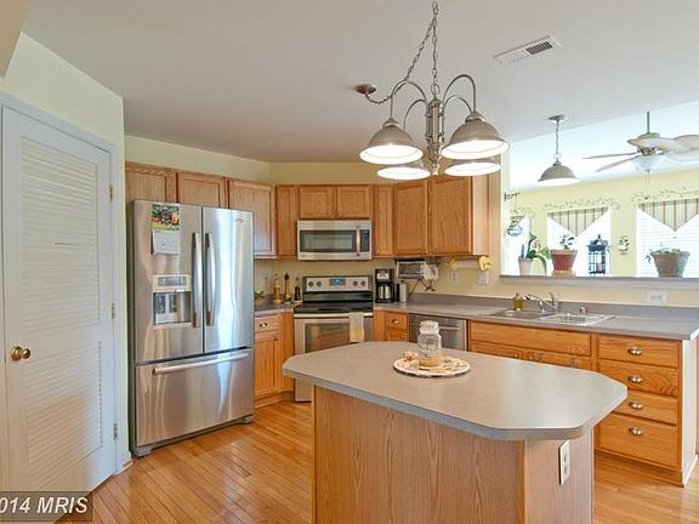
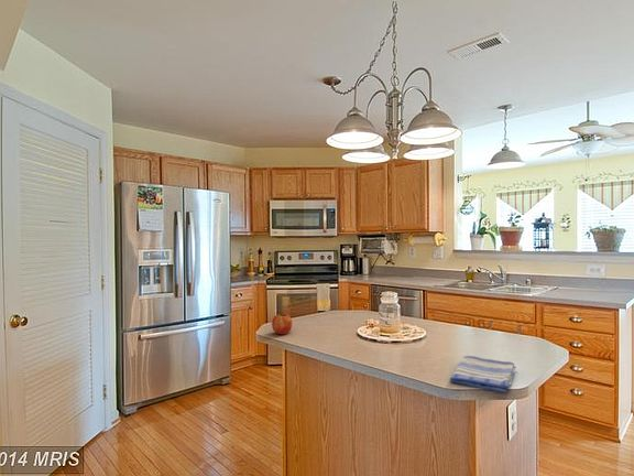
+ dish towel [449,355,517,394]
+ fruit [271,311,293,335]
